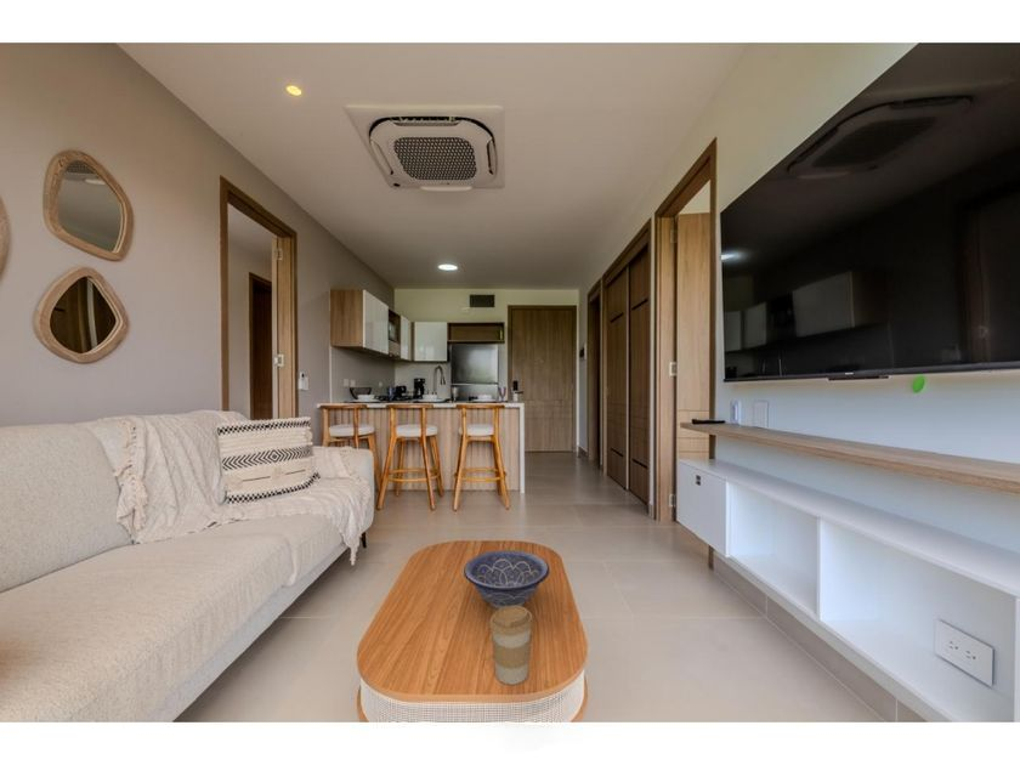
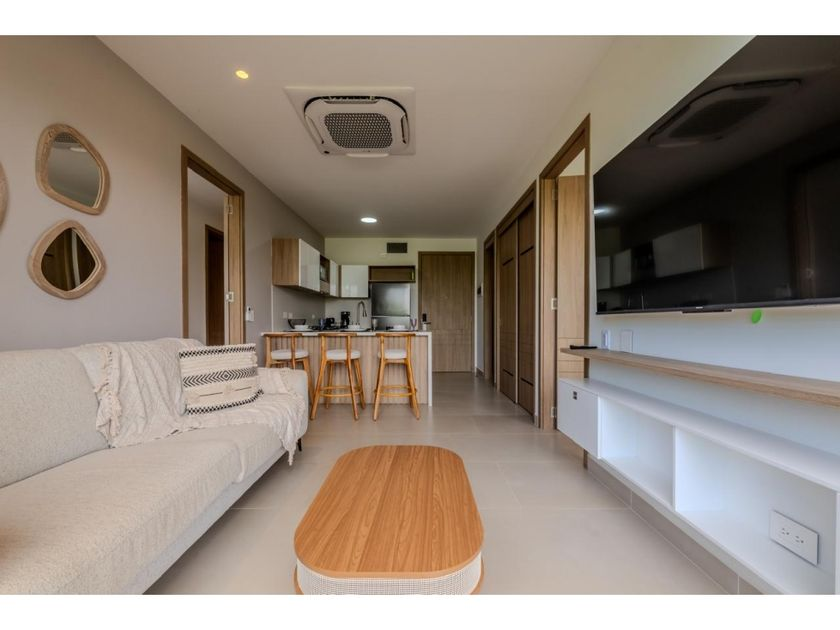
- decorative bowl [463,549,551,610]
- coffee cup [488,606,534,686]
